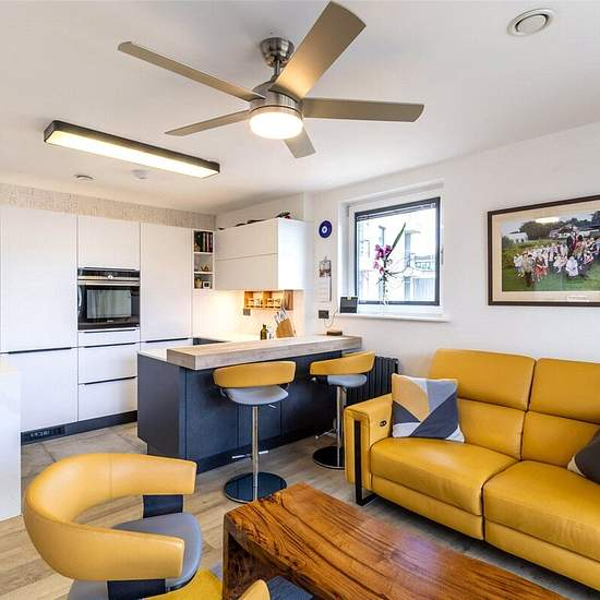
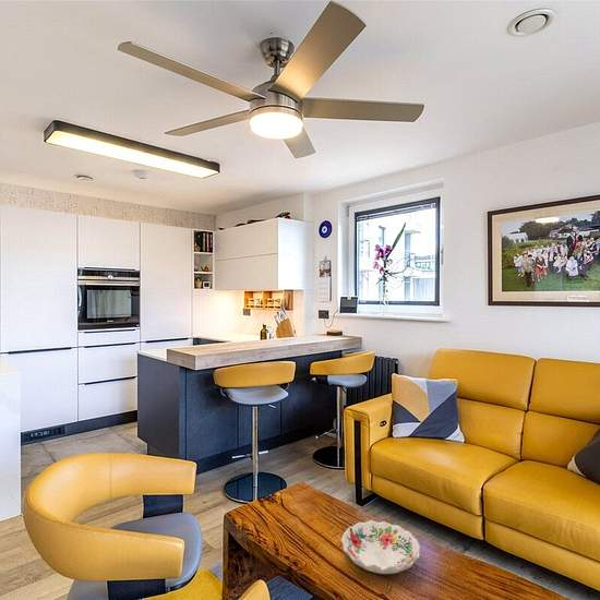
+ decorative bowl [340,519,421,575]
